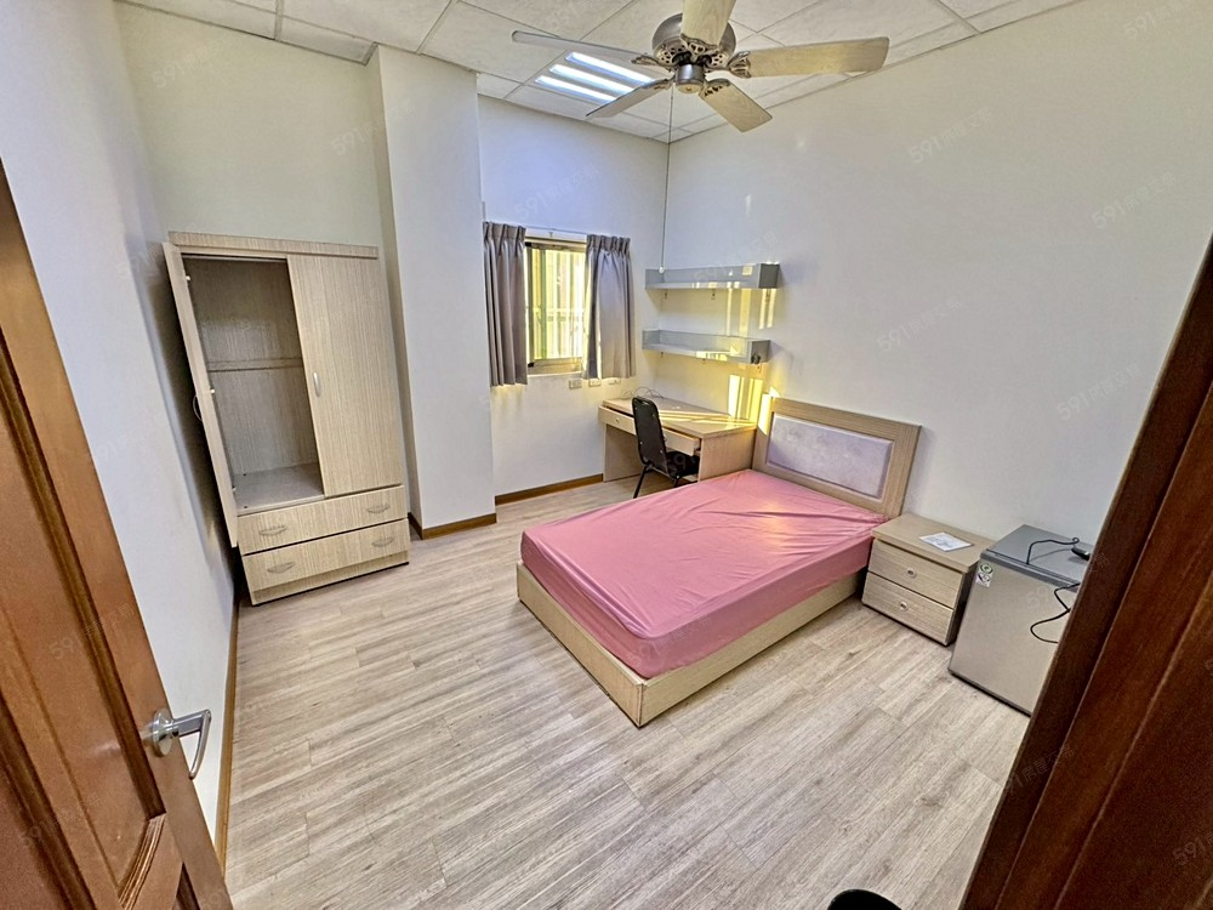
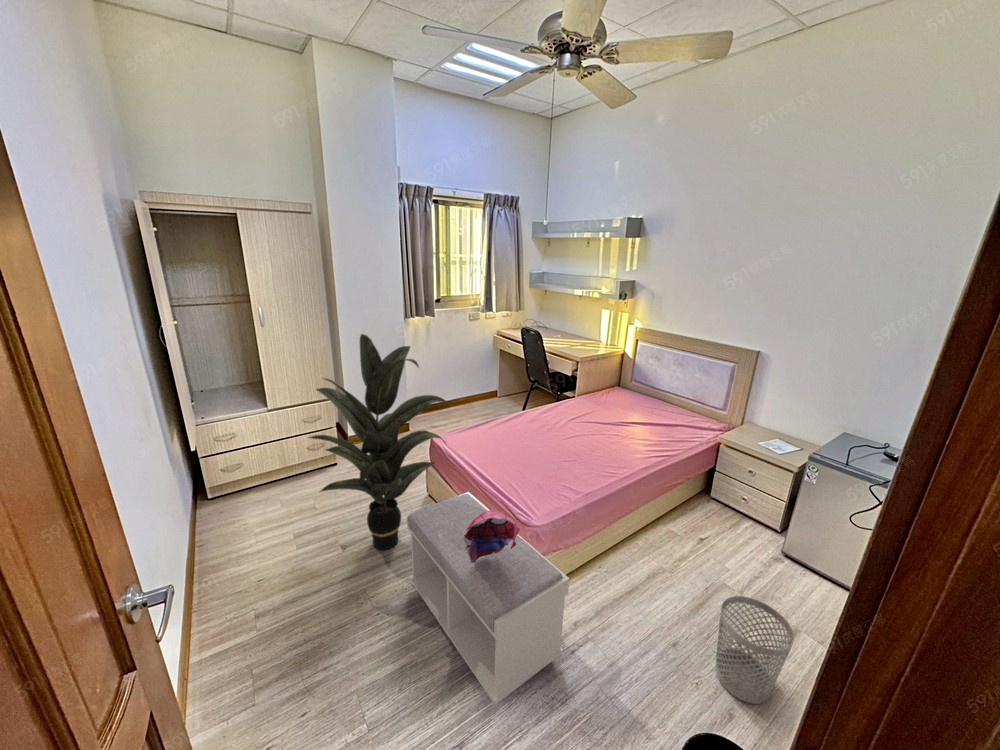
+ bench [406,491,570,706]
+ wastebasket [714,595,796,705]
+ indoor plant [307,333,454,550]
+ plush toy [464,509,521,563]
